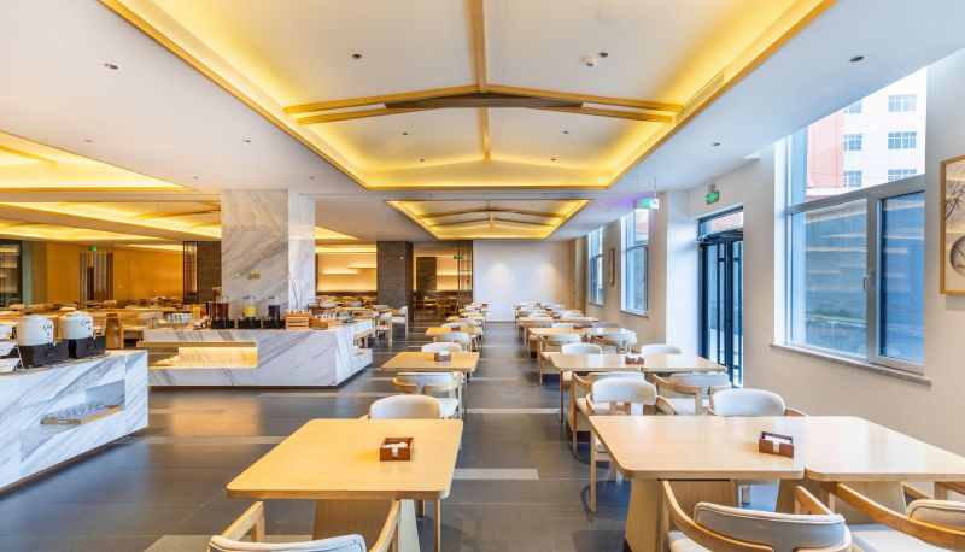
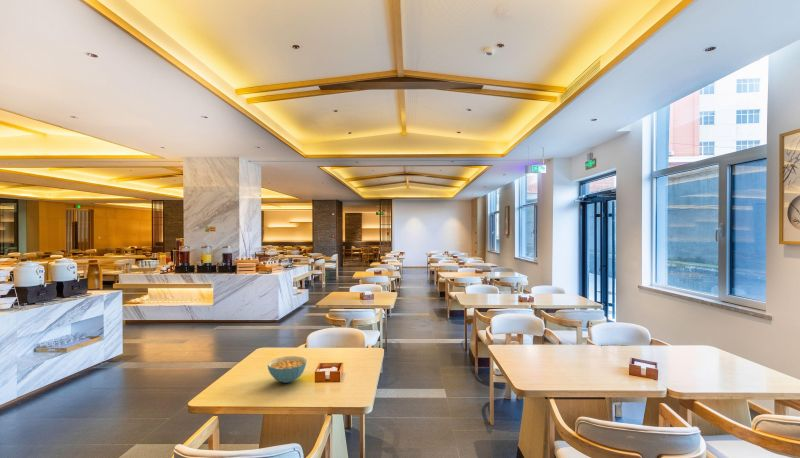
+ cereal bowl [267,355,308,384]
